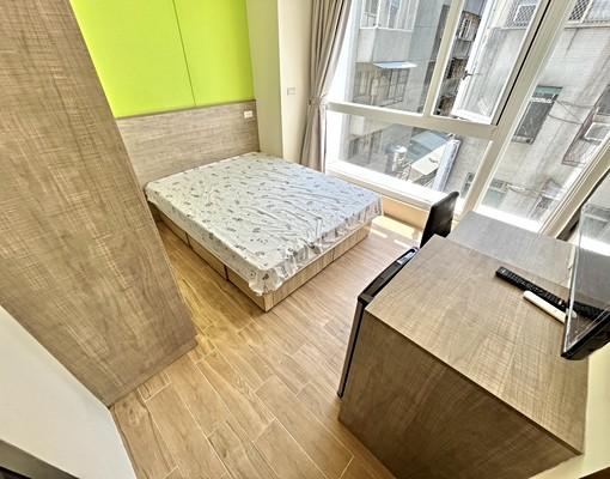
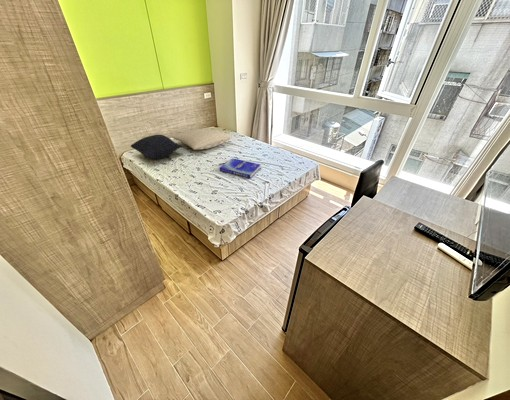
+ pillow [130,134,182,160]
+ pillow [171,126,232,151]
+ book [219,157,262,179]
